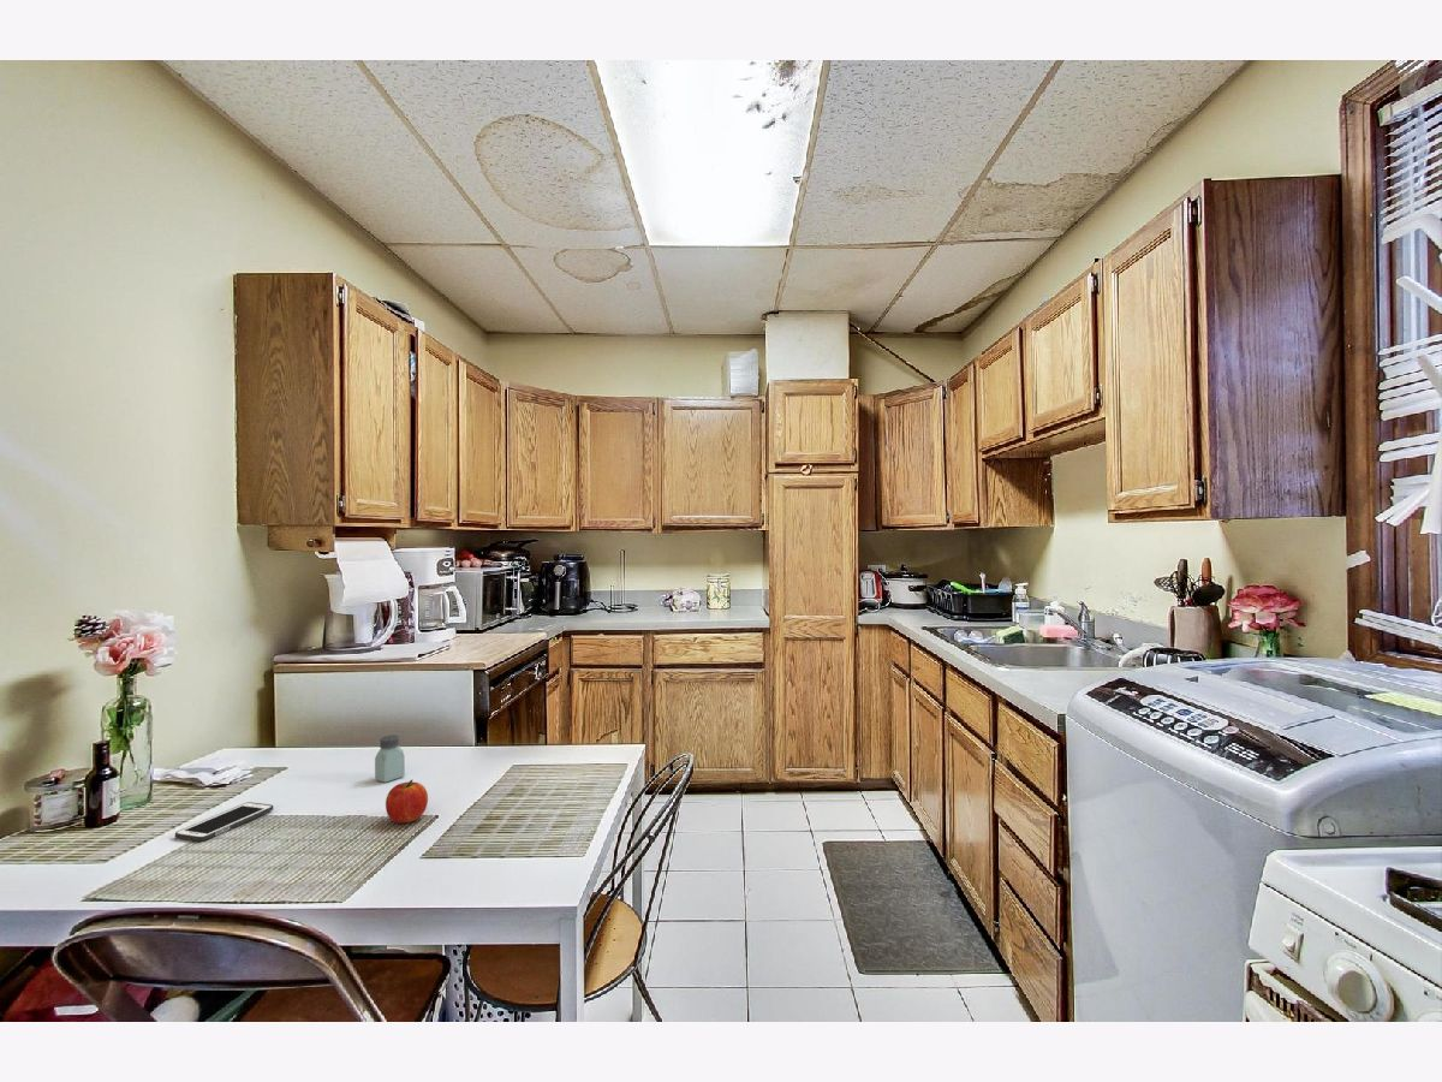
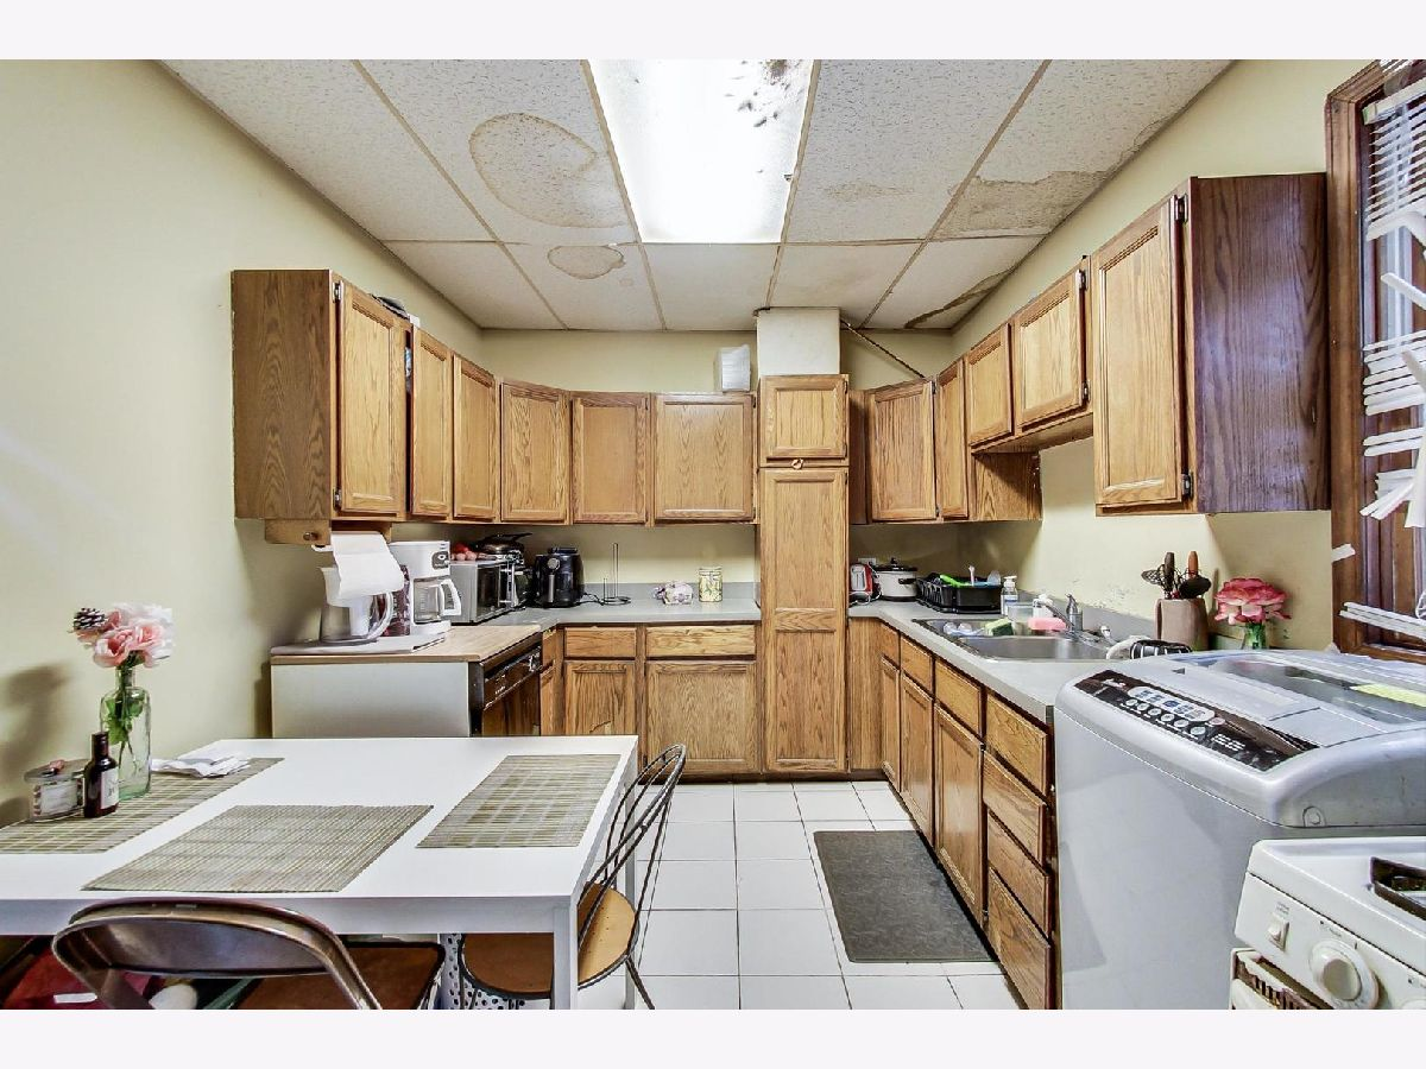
- fruit [385,779,429,824]
- cell phone [174,801,274,843]
- saltshaker [374,733,406,784]
